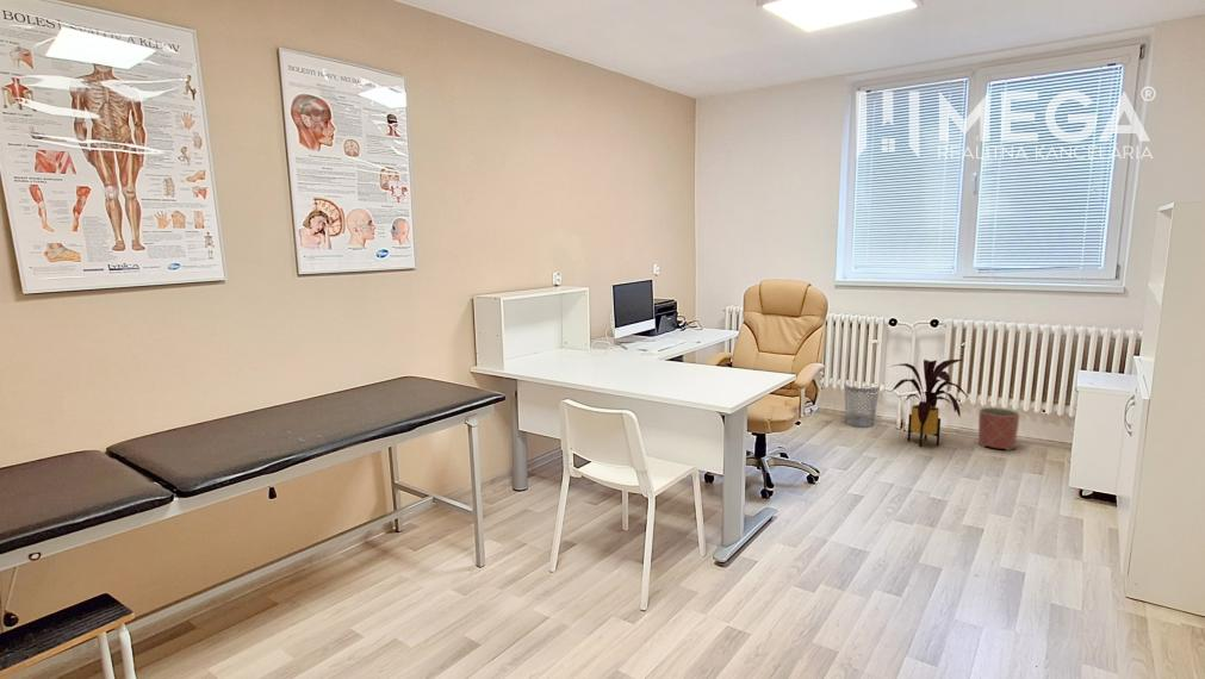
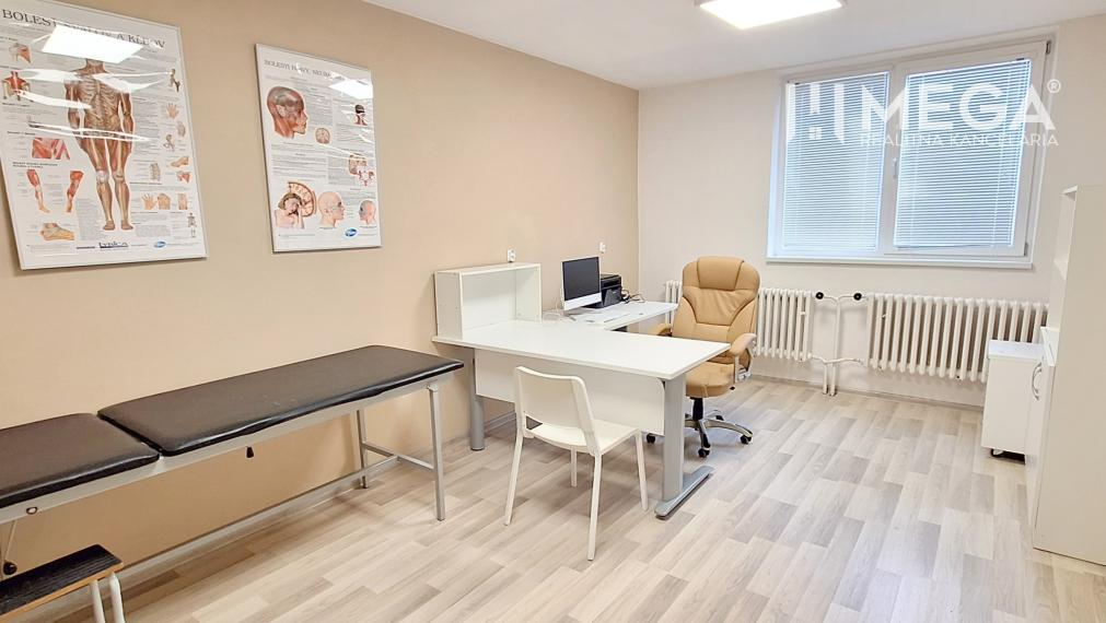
- wastebasket [843,381,881,429]
- house plant [889,359,969,448]
- planter [977,406,1020,451]
